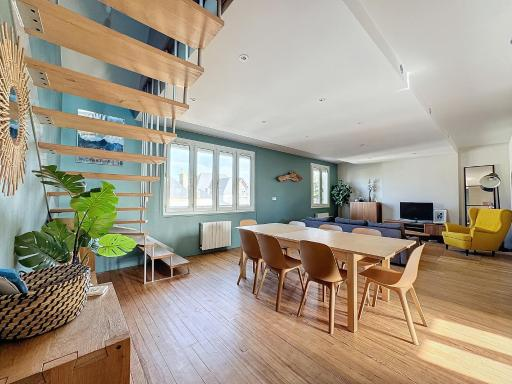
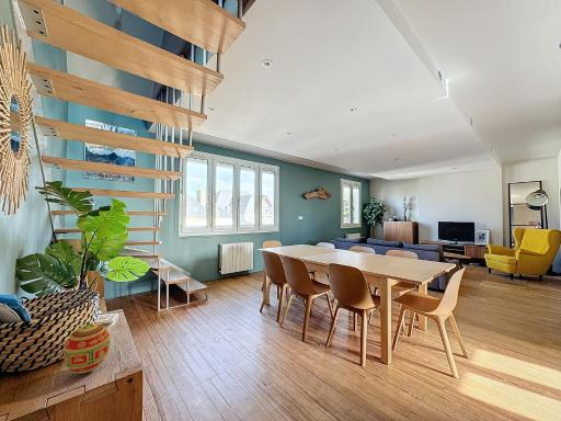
+ decorative egg [62,320,111,375]
